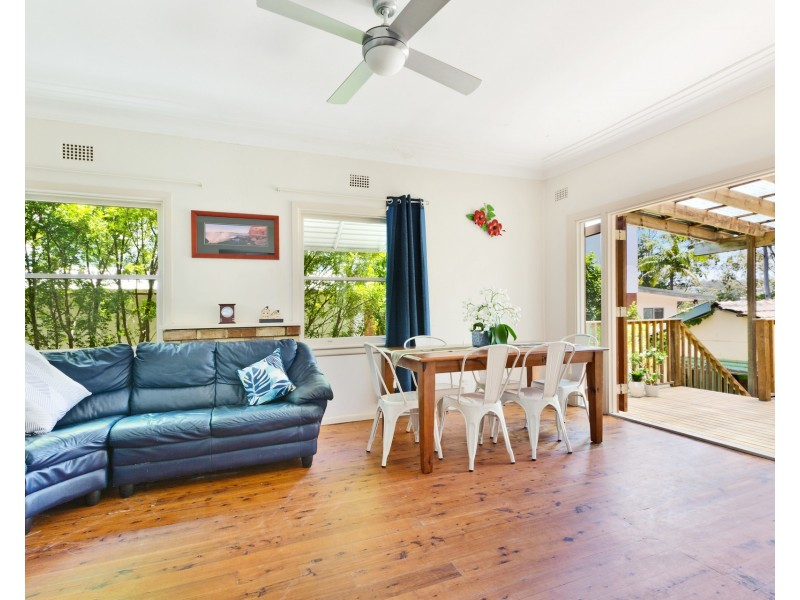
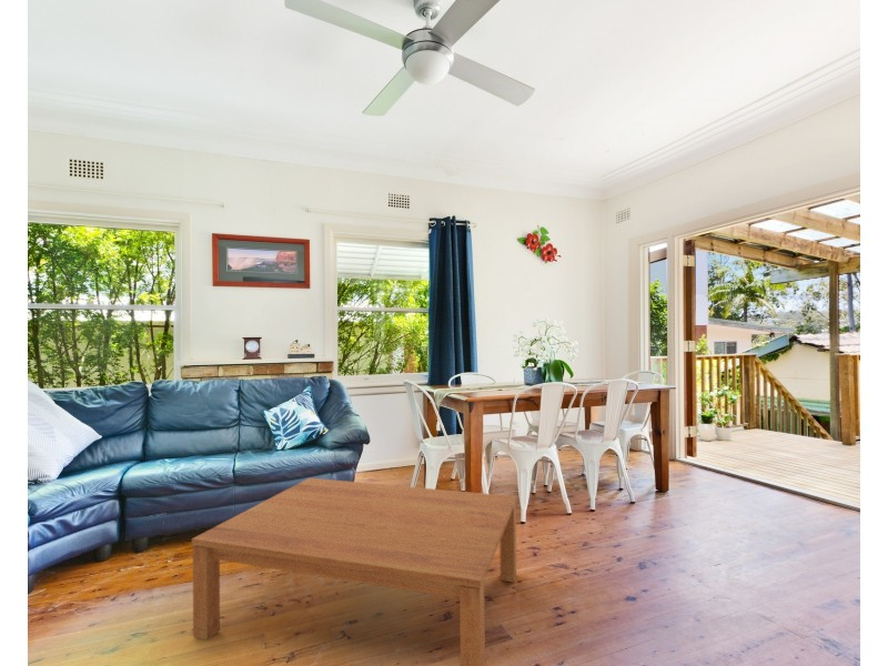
+ coffee table [191,477,517,666]
